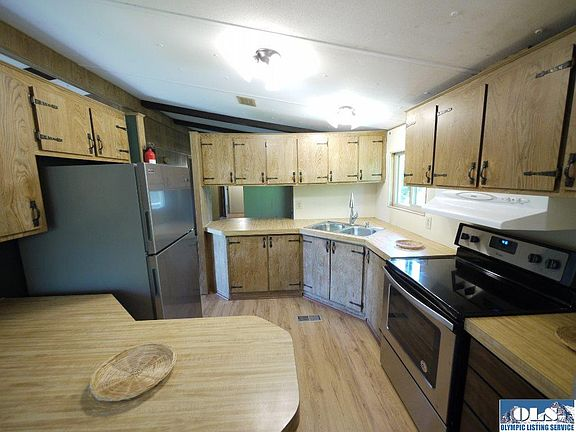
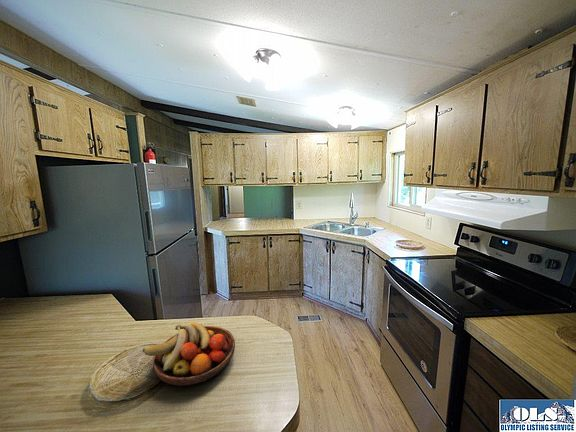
+ fruit bowl [142,321,236,387]
